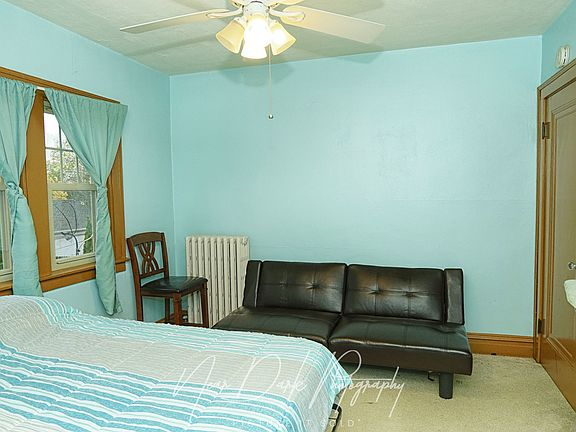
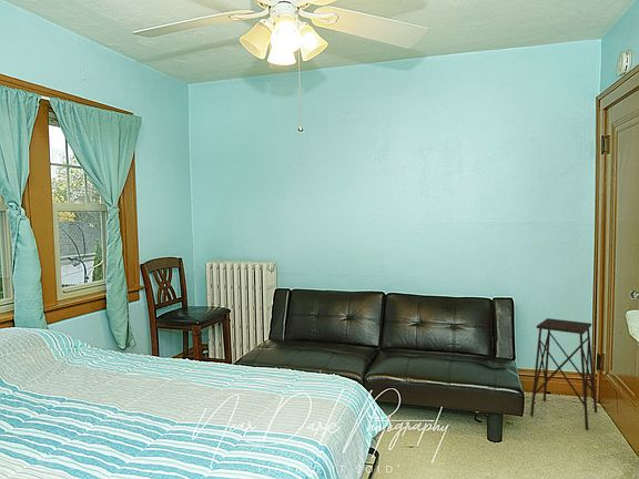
+ side table [529,317,598,431]
